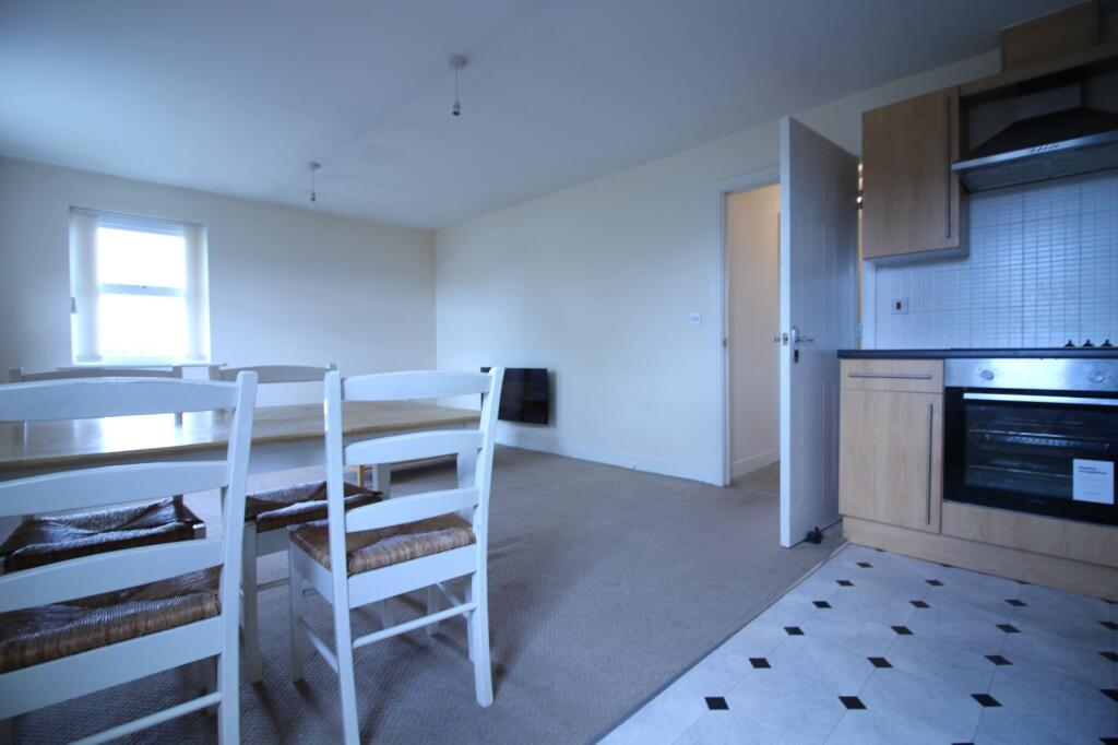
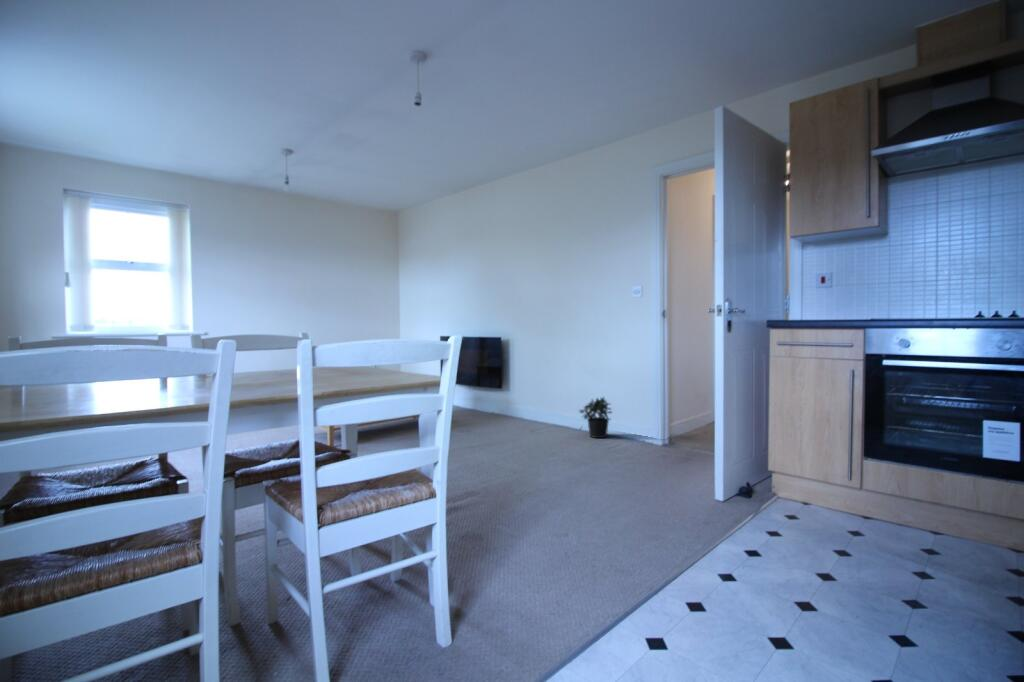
+ potted plant [578,396,613,439]
